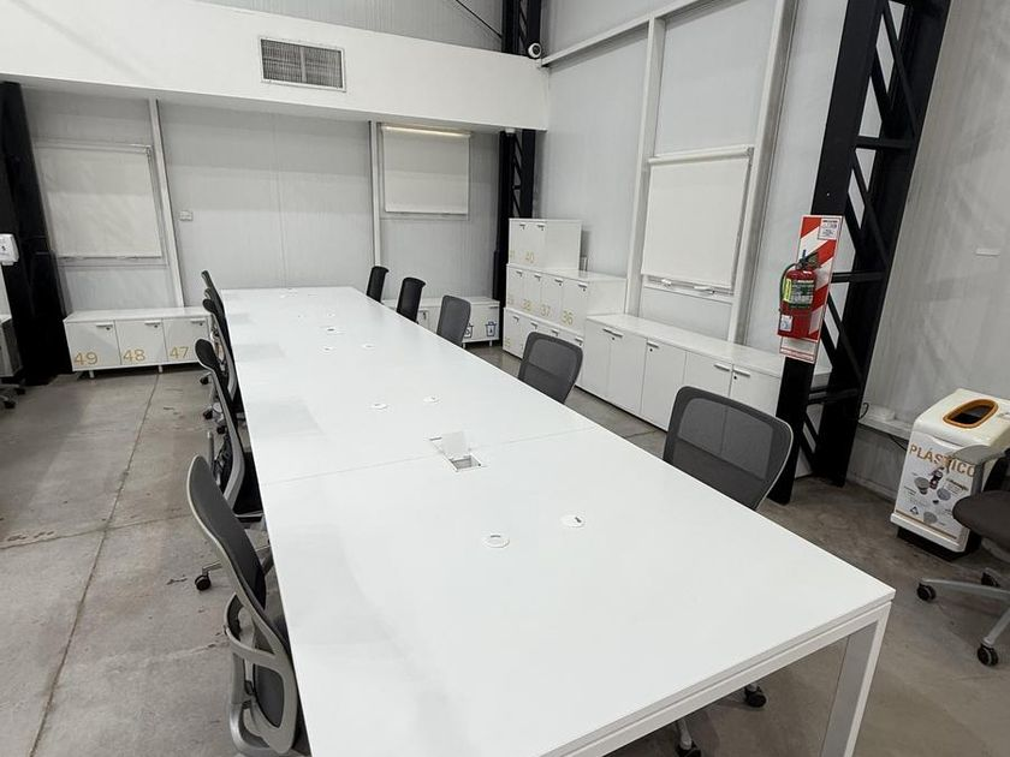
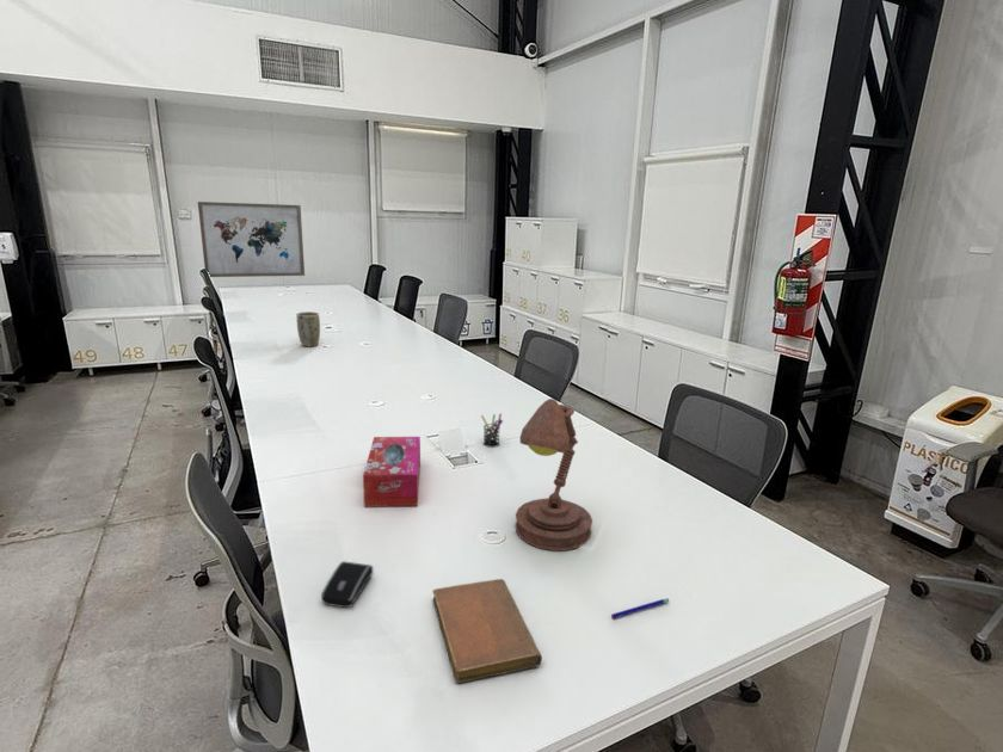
+ computer mouse [320,560,375,609]
+ notebook [431,578,543,684]
+ tissue box [362,436,421,508]
+ pen [610,597,670,620]
+ pen holder [480,413,504,449]
+ wall art [197,201,306,278]
+ plant pot [296,310,321,347]
+ desk lamp [515,397,593,551]
